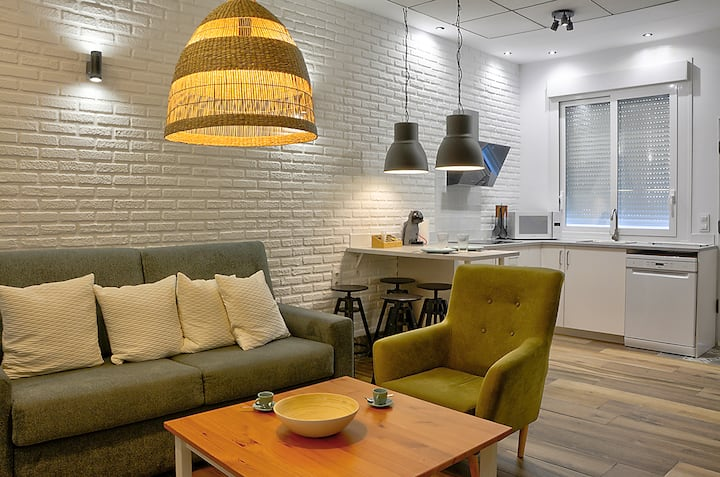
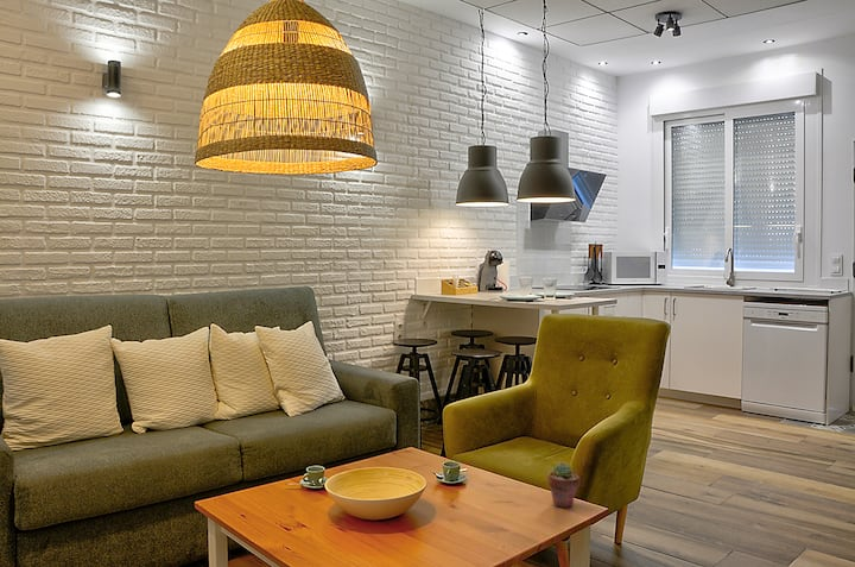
+ potted succulent [546,461,581,509]
